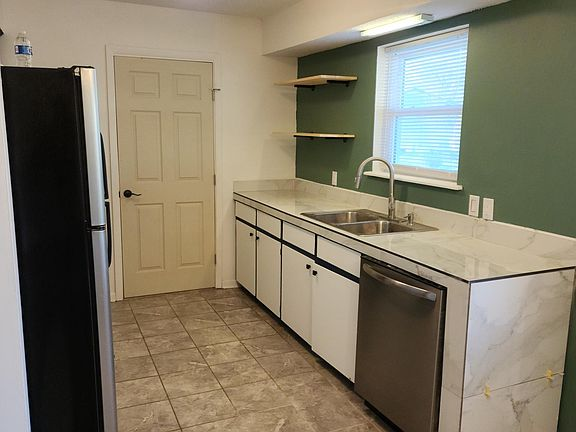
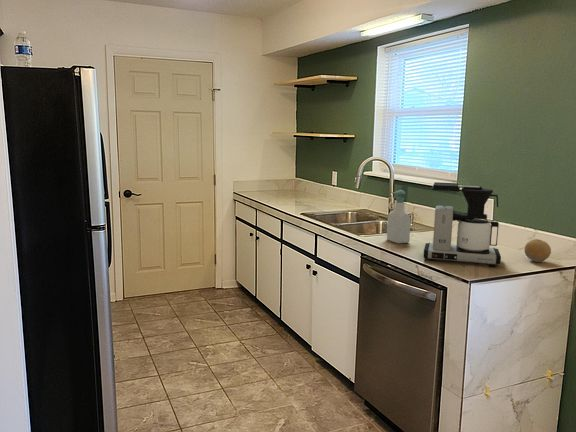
+ coffee maker [423,181,502,267]
+ soap bottle [386,189,412,244]
+ fruit [523,238,552,263]
